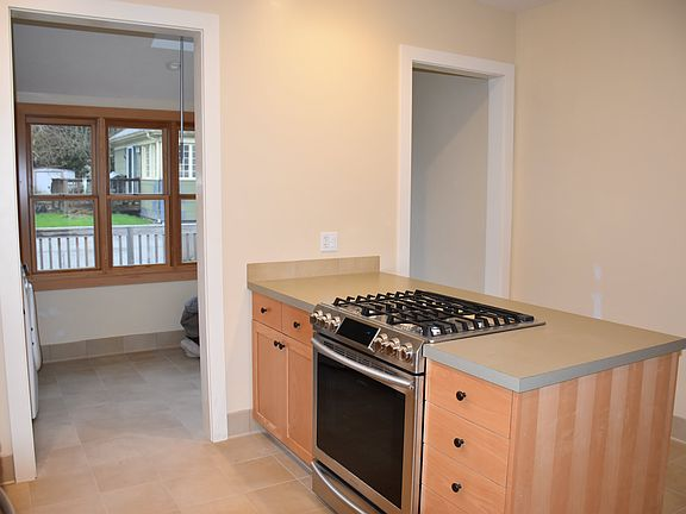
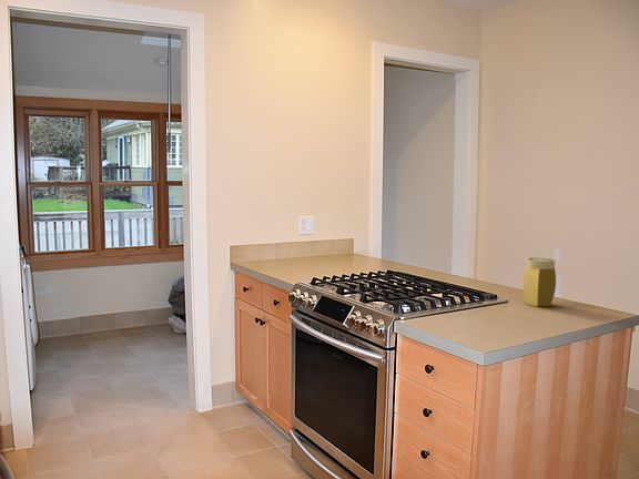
+ jar [523,257,557,307]
